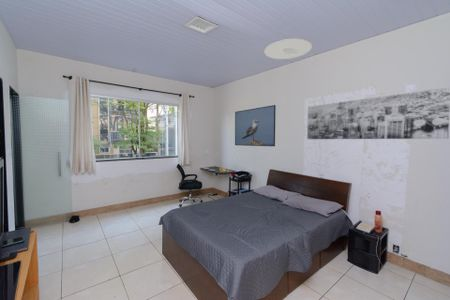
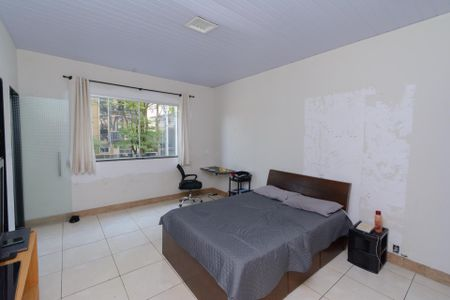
- wall art [306,86,450,140]
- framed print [234,104,277,147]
- ceiling light [264,38,313,60]
